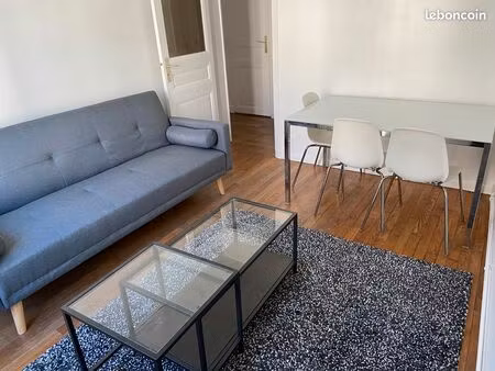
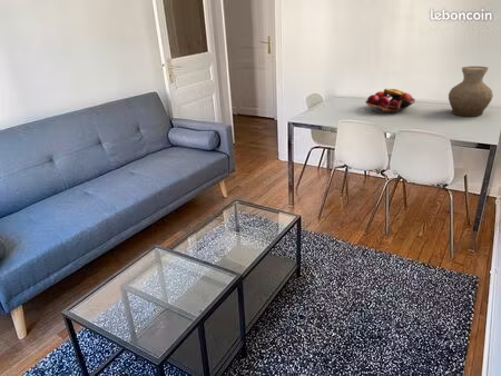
+ fruit basket [364,88,416,115]
+ vase [448,65,494,118]
